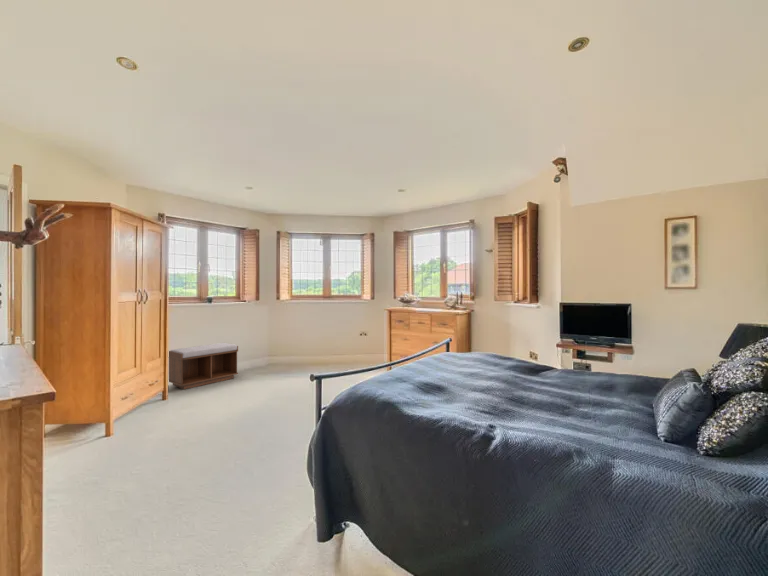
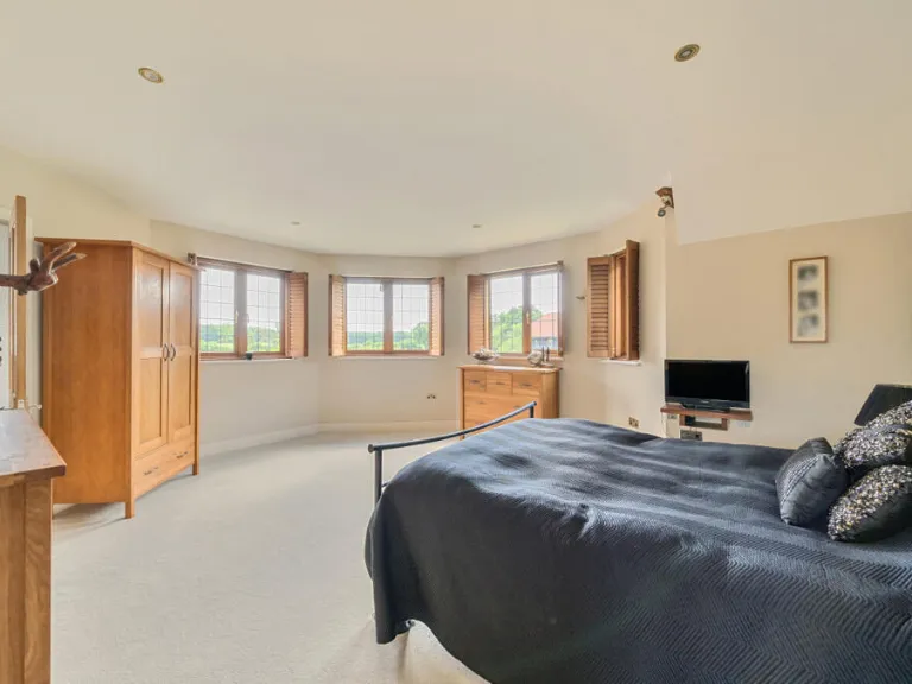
- bench [168,342,239,390]
